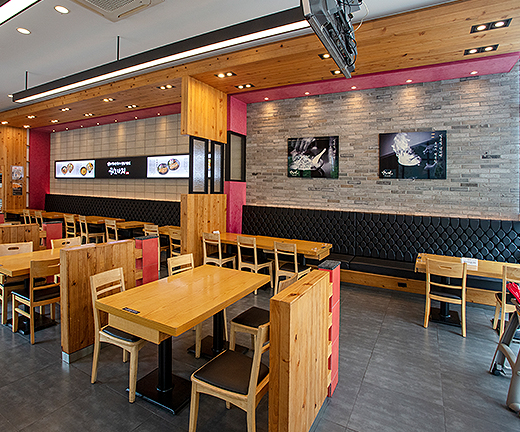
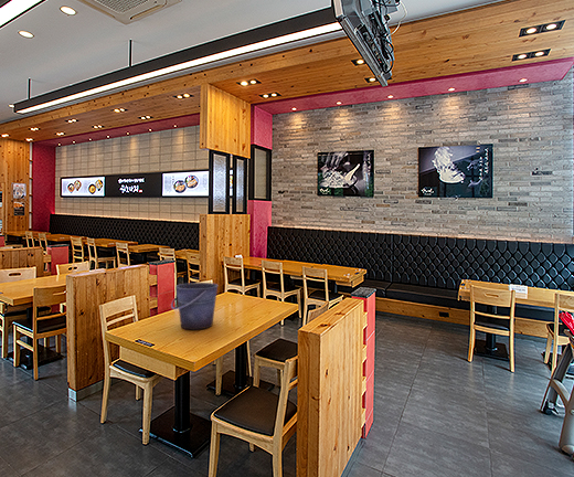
+ bucket [170,282,219,331]
